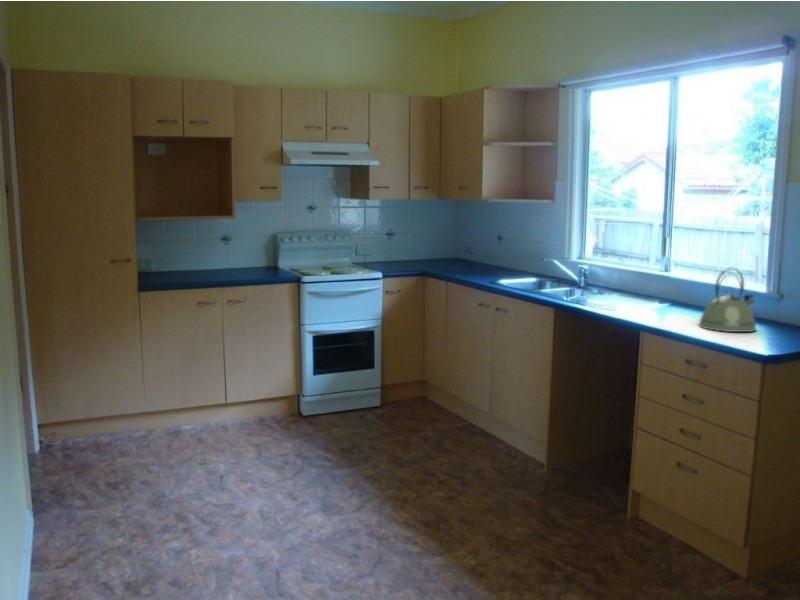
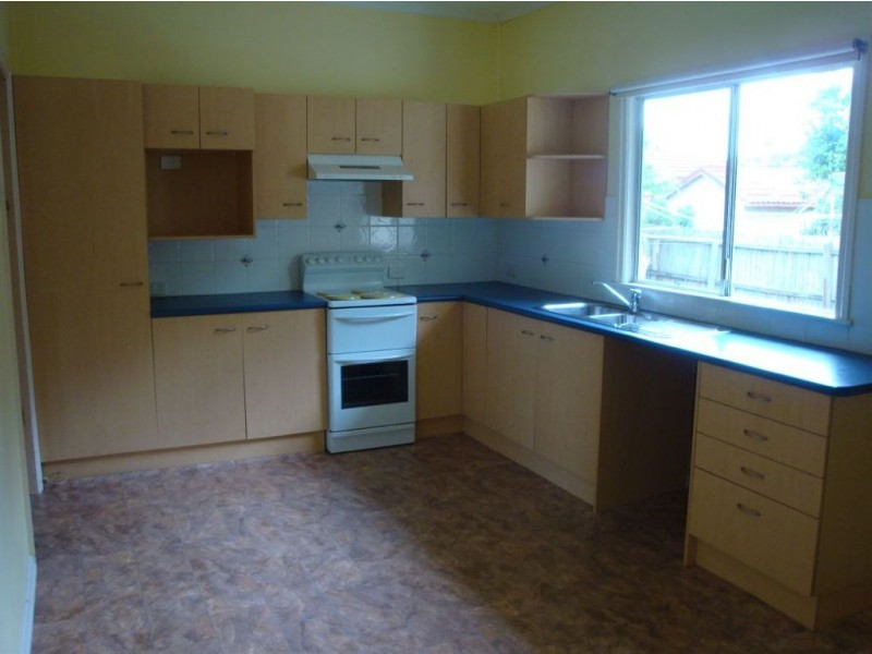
- kettle [697,266,758,333]
